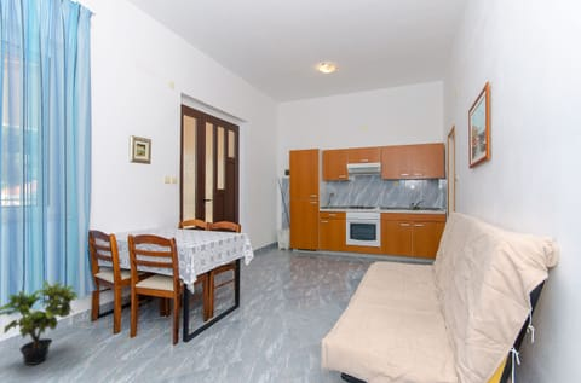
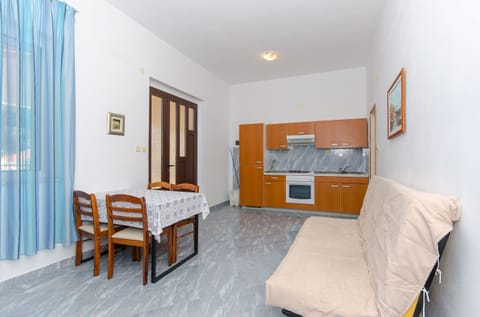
- potted plant [0,279,80,366]
